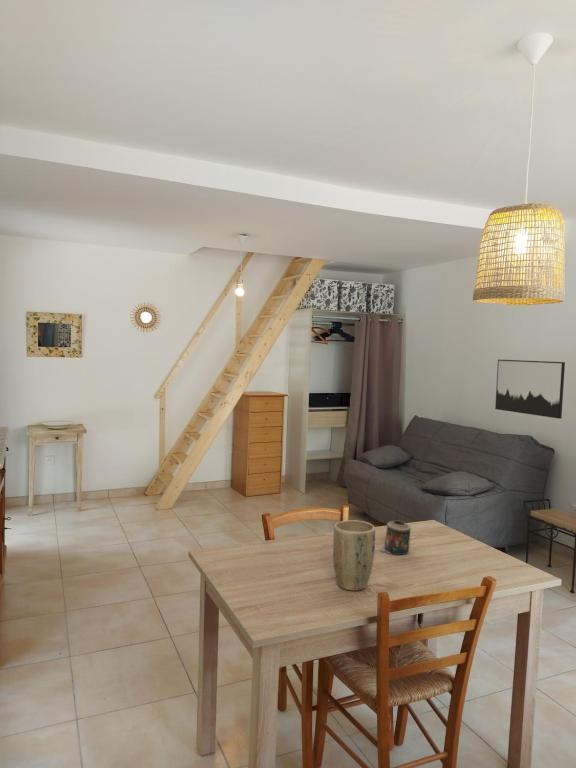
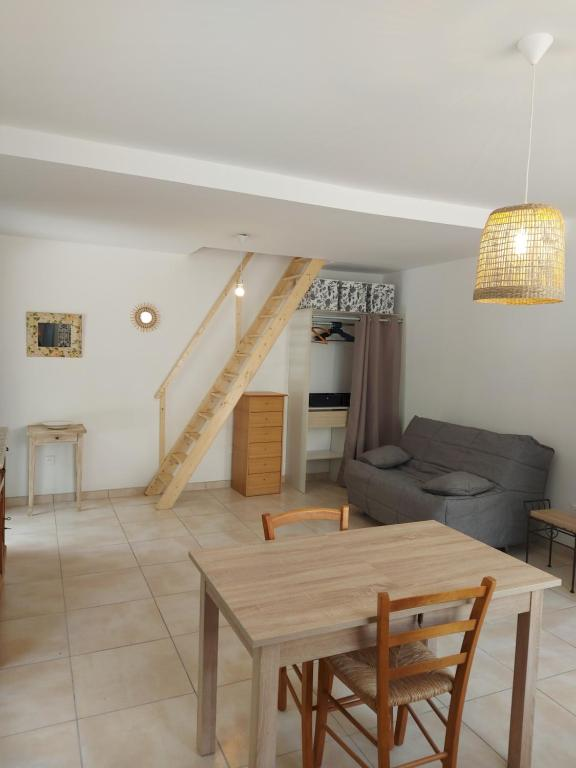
- wall art [494,359,566,420]
- plant pot [332,519,376,592]
- candle [379,519,412,556]
